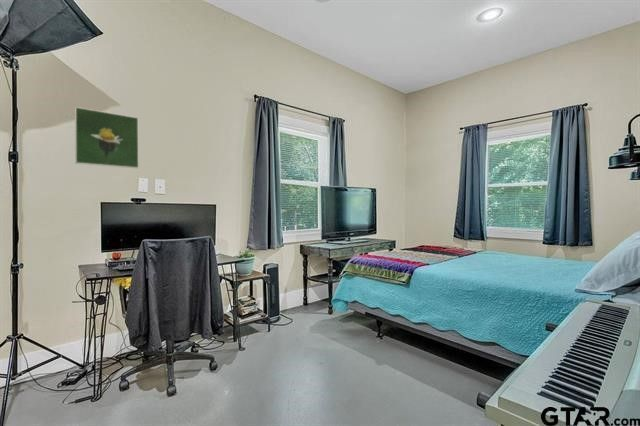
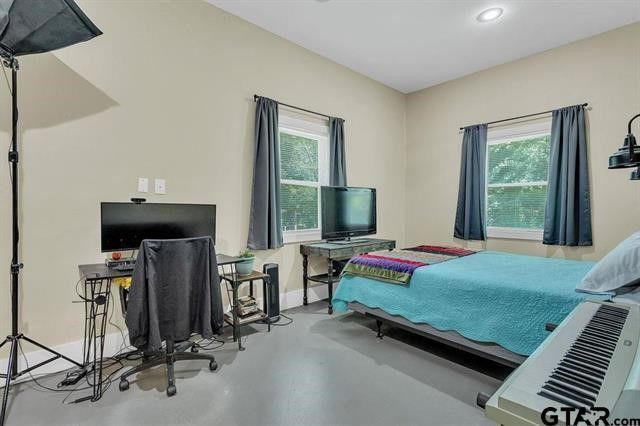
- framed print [74,106,140,169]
